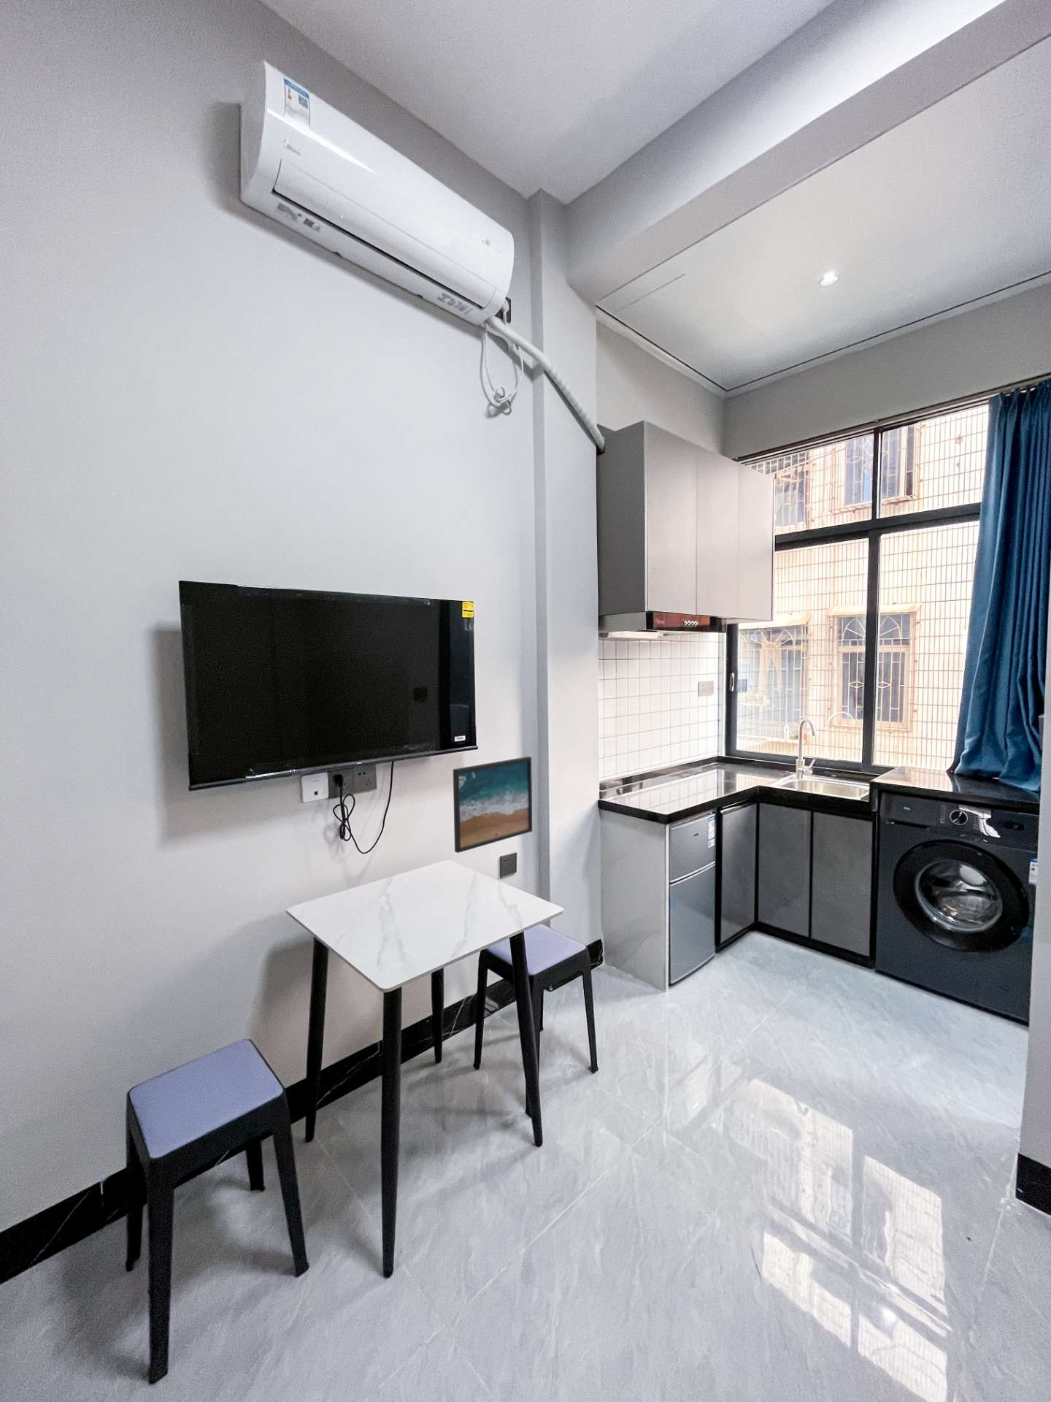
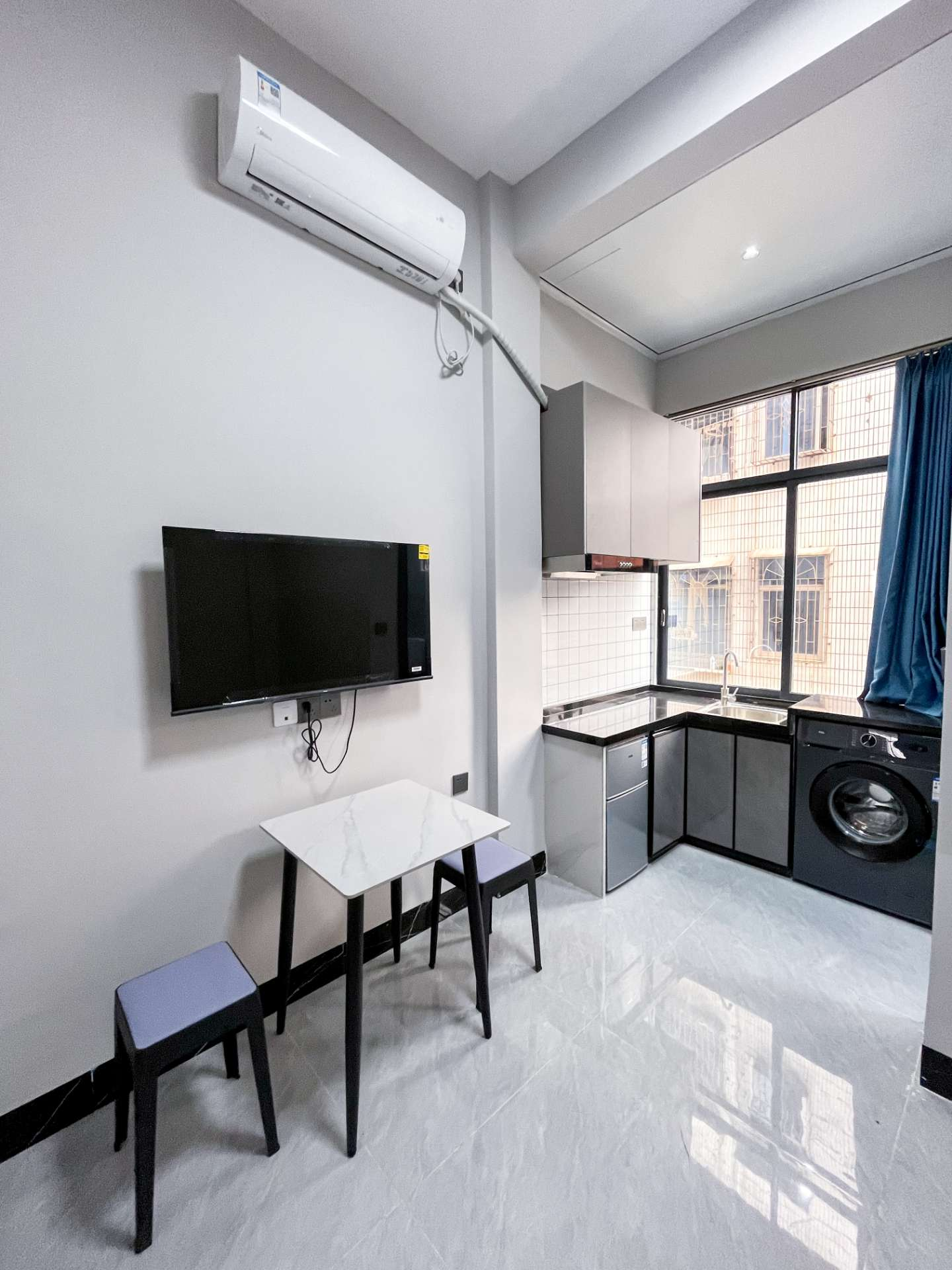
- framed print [453,756,533,853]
